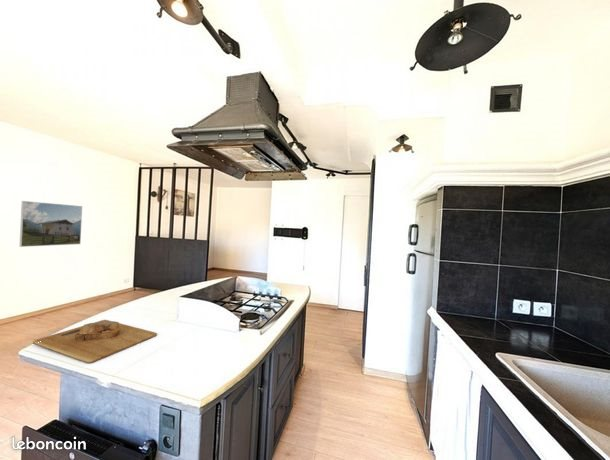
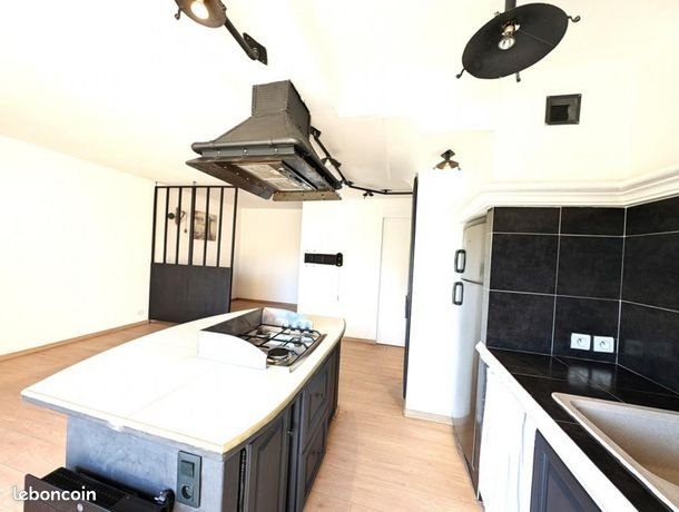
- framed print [18,200,83,248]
- cutting board [32,319,158,365]
